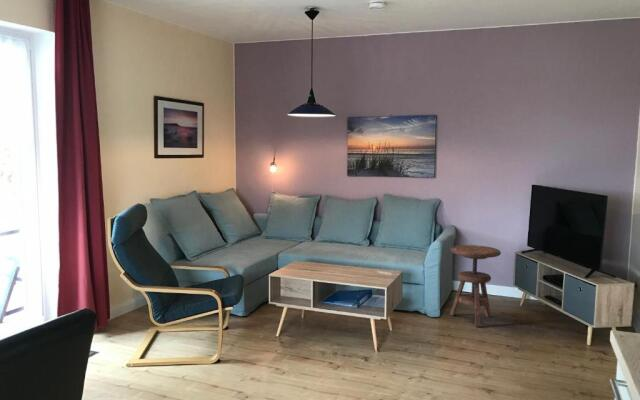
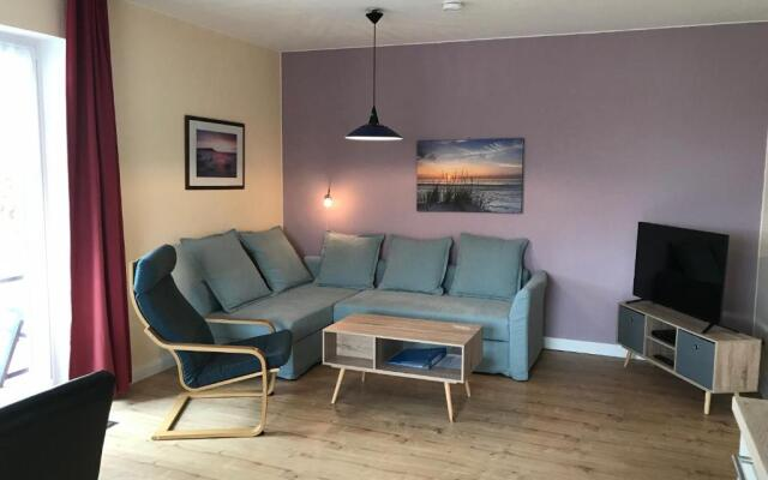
- side table [449,244,502,328]
